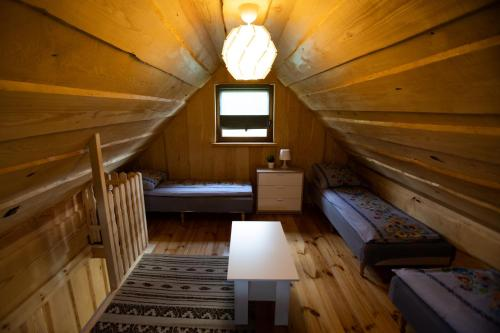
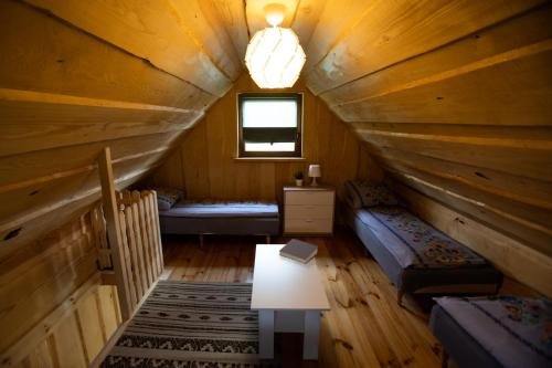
+ book [278,238,319,265]
